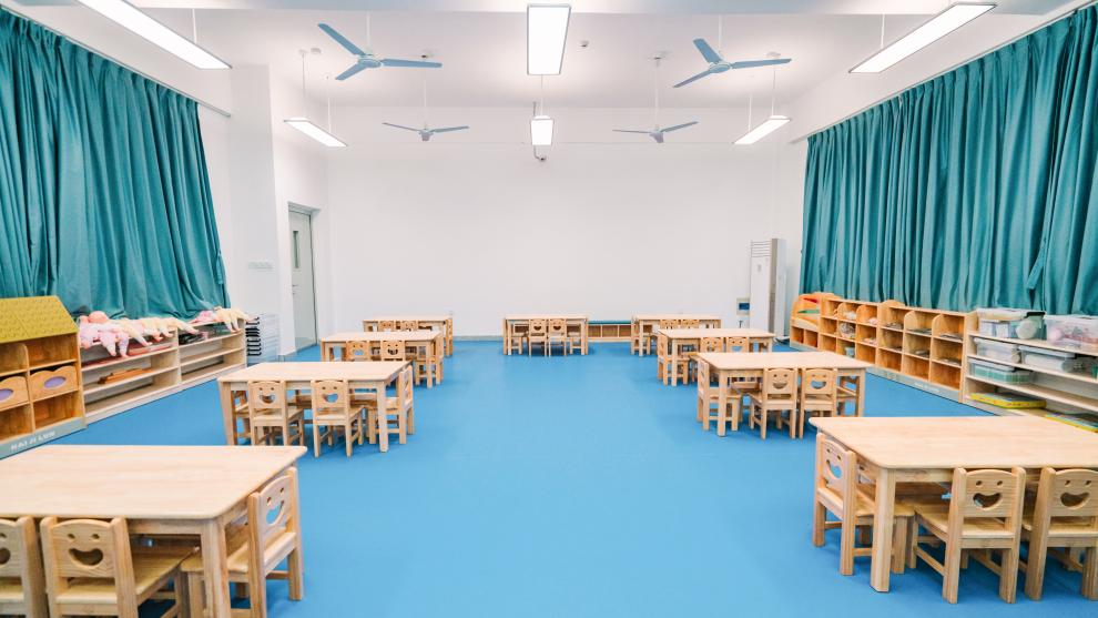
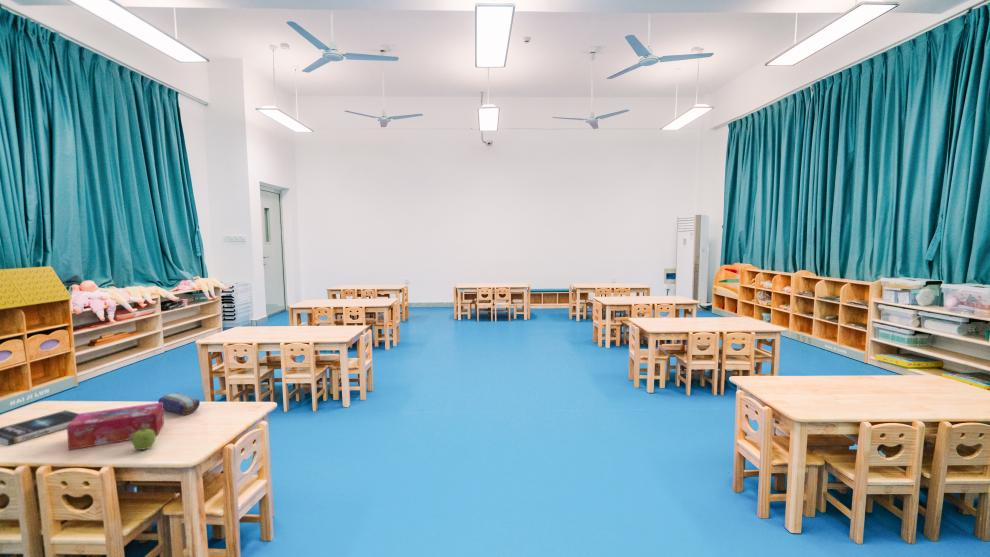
+ pencil case [157,392,201,416]
+ fruit [131,428,157,451]
+ book [0,409,80,446]
+ tissue box [66,402,165,451]
